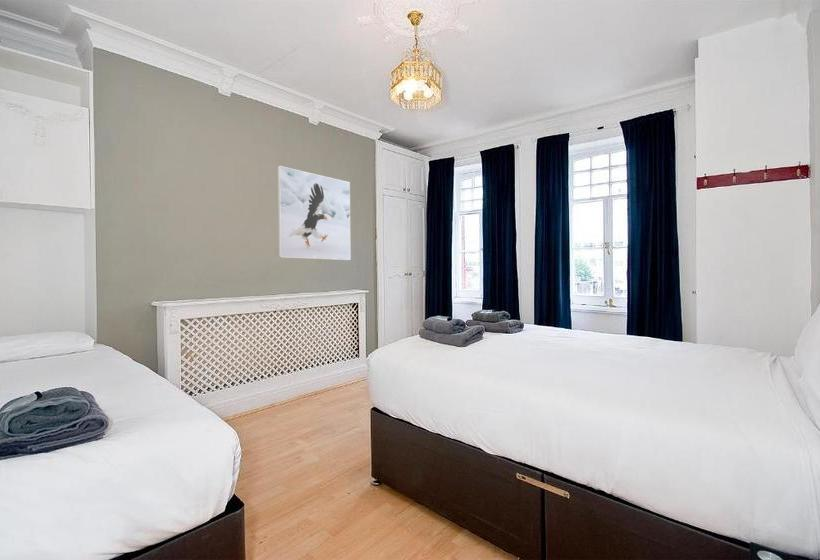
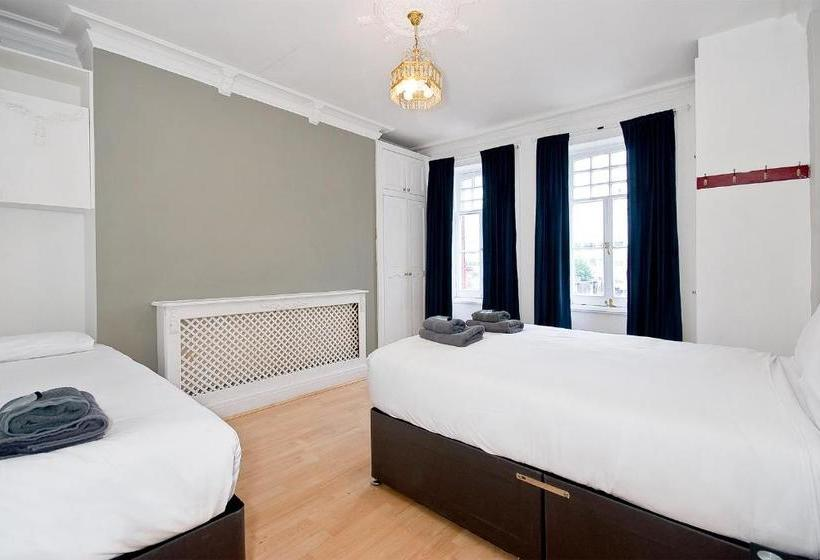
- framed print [277,165,352,261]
